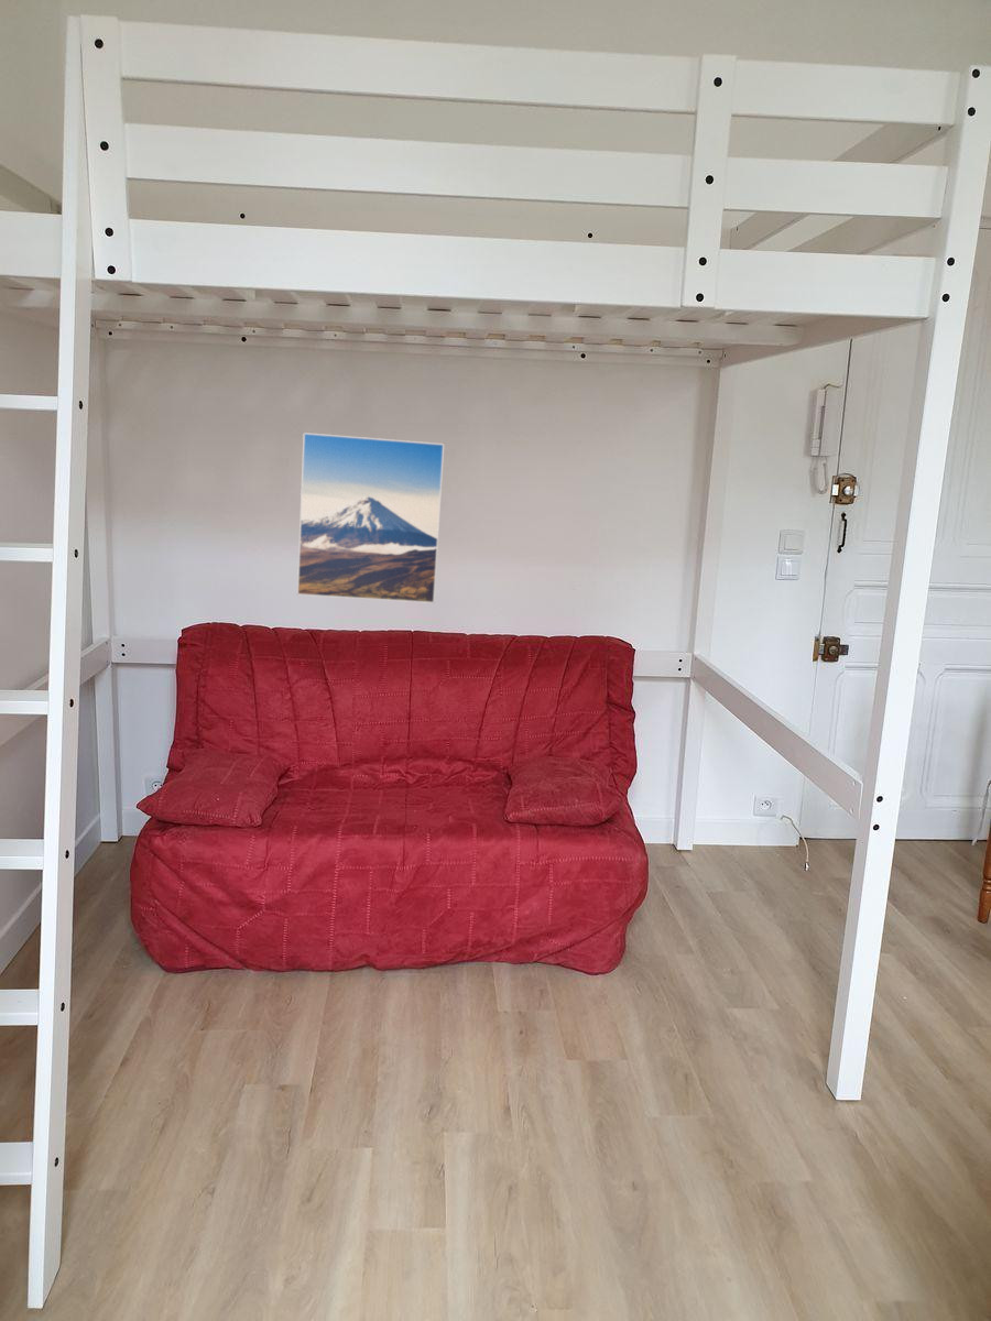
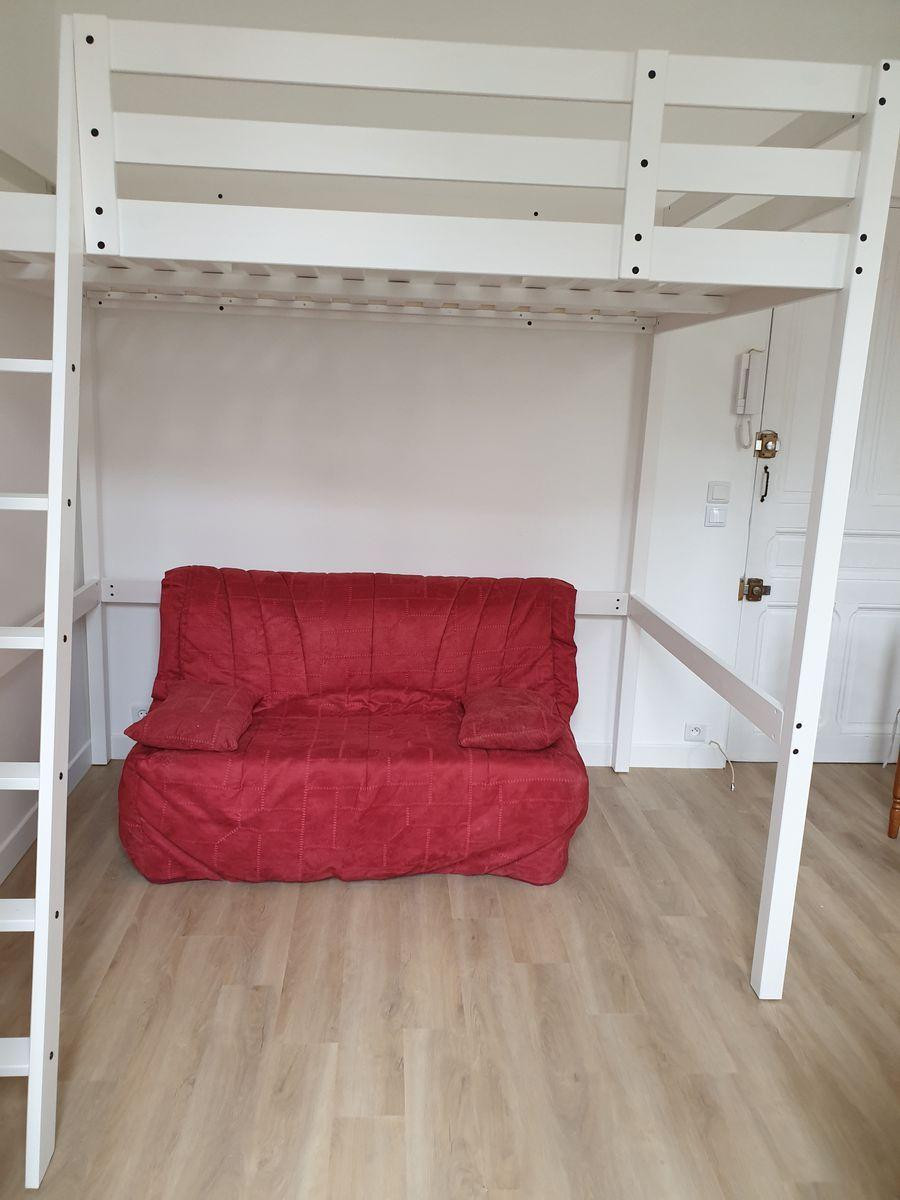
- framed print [296,432,445,604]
